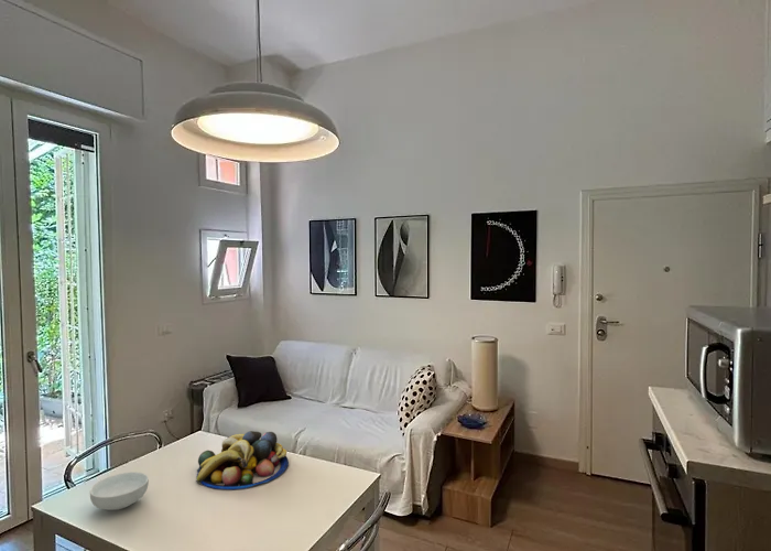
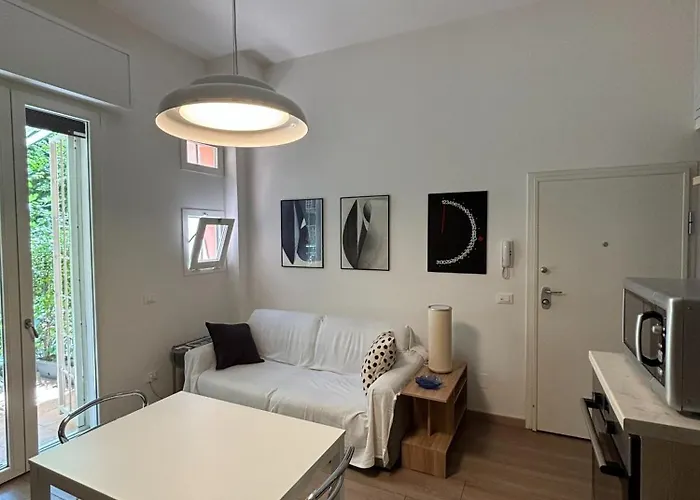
- cereal bowl [89,471,150,511]
- fruit bowl [195,430,290,490]
